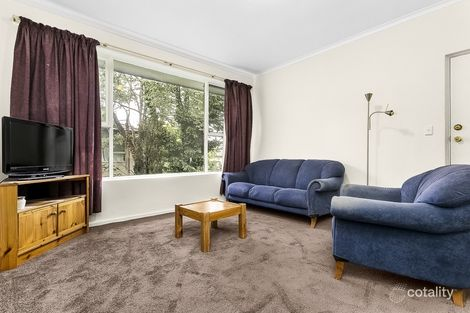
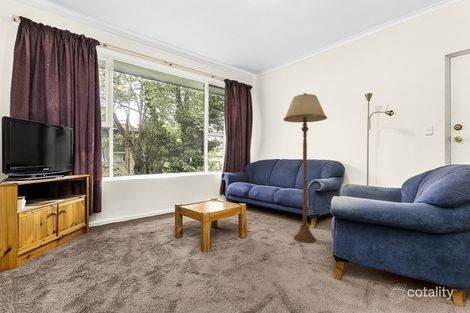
+ floor lamp [283,92,328,244]
